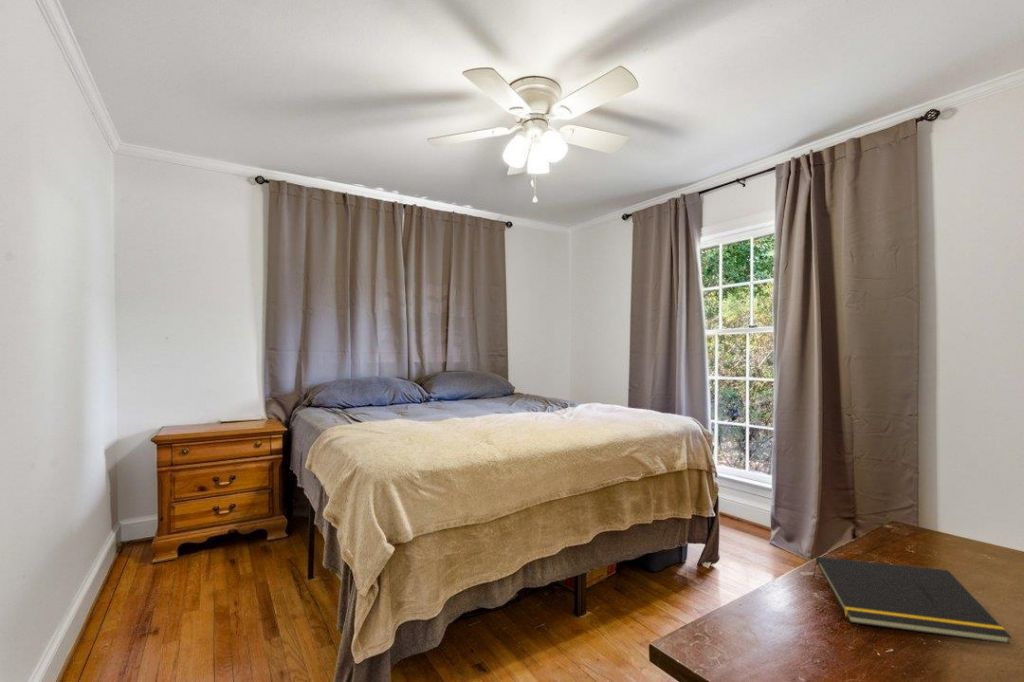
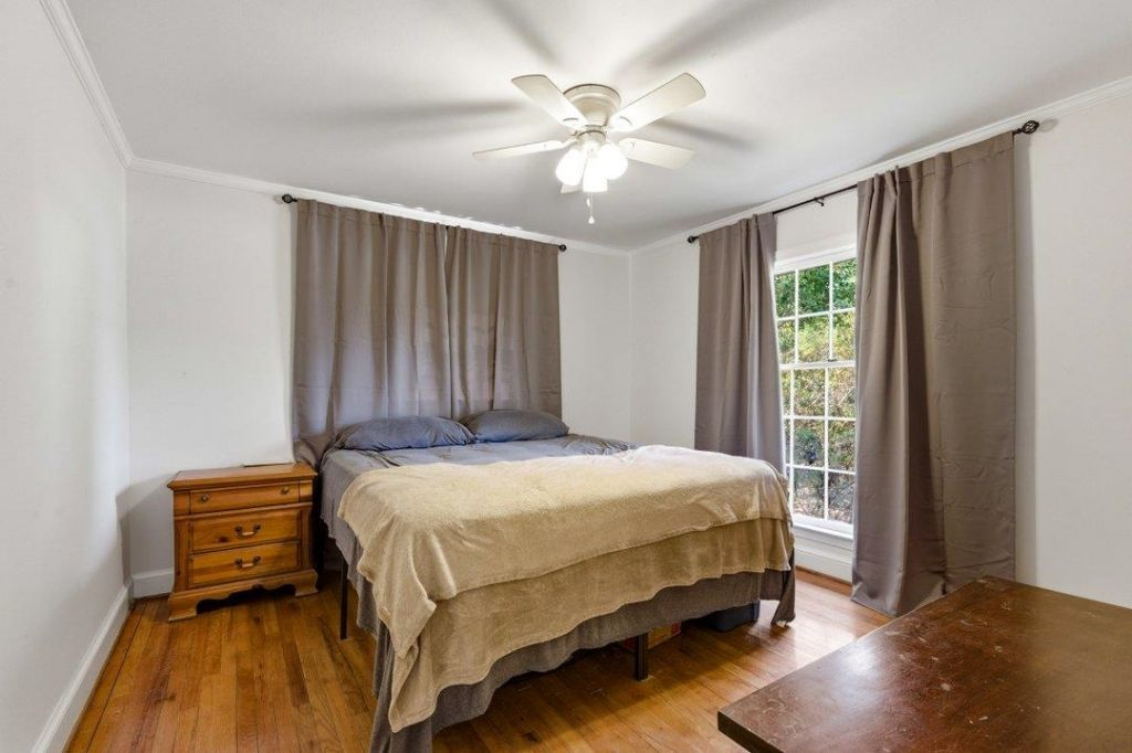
- notepad [812,556,1012,645]
